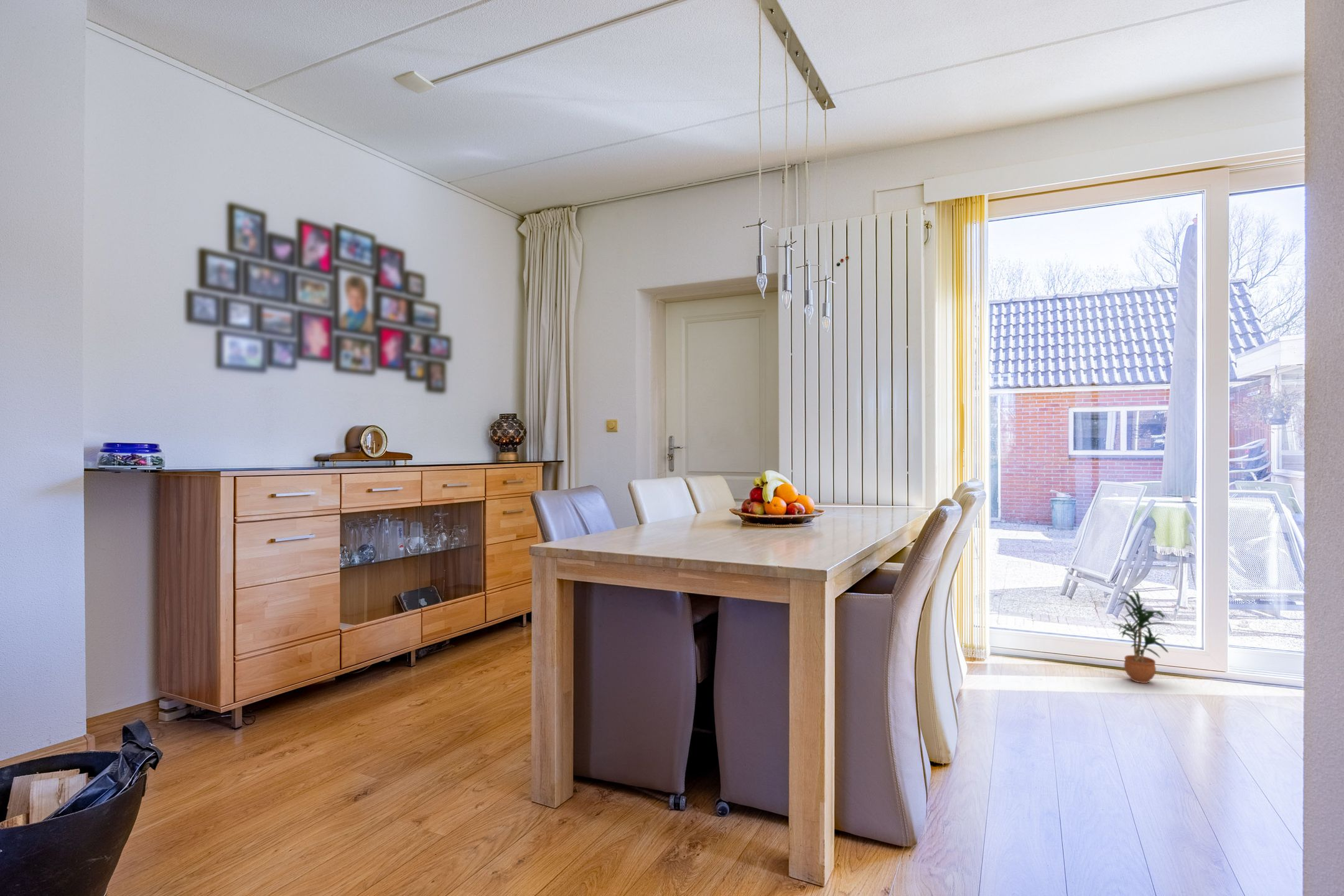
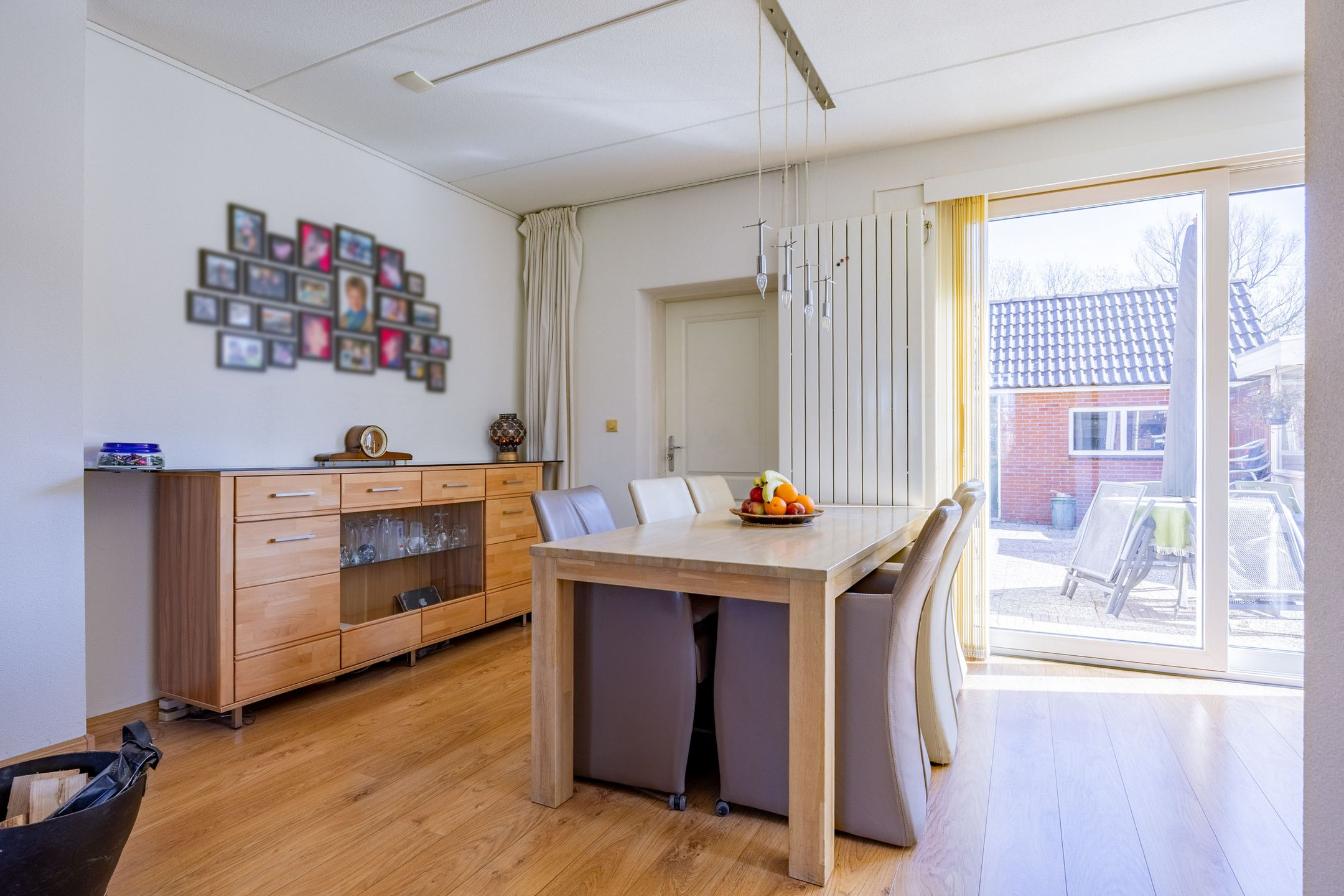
- potted plant [1111,589,1175,684]
